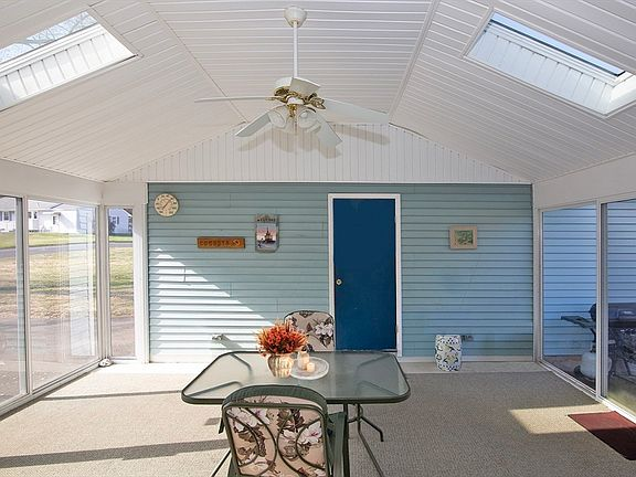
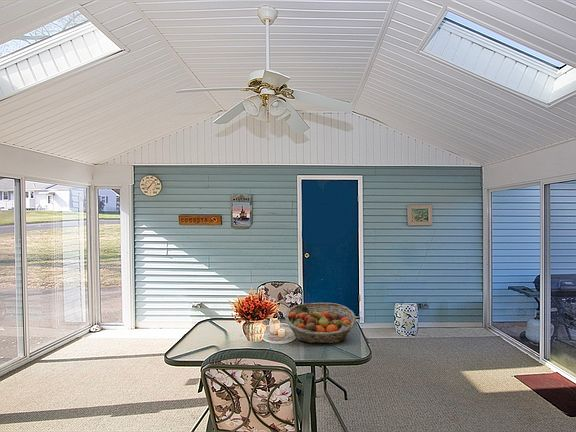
+ fruit basket [284,302,357,344]
